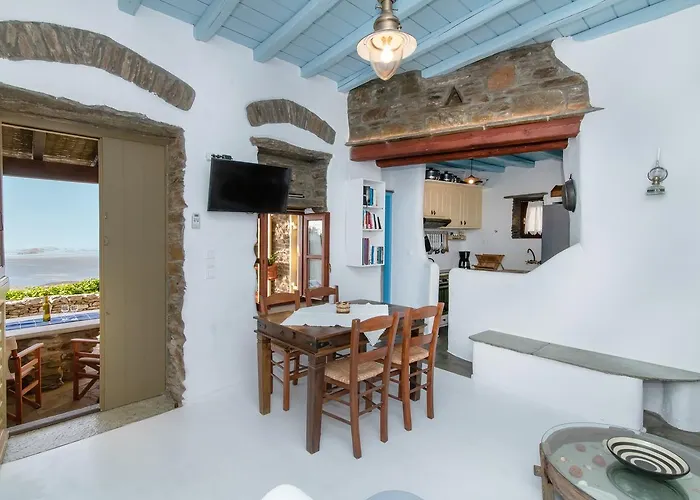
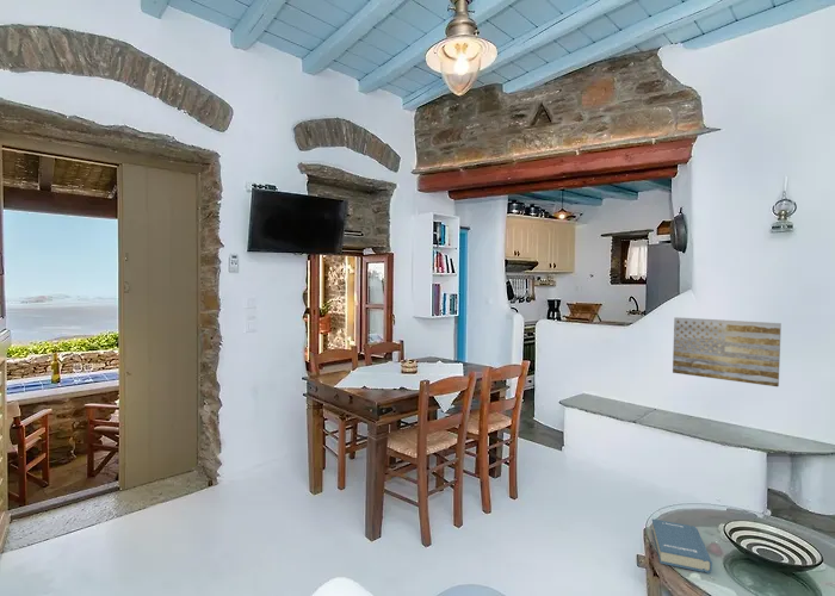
+ wall art [672,316,783,387]
+ book [650,519,713,575]
